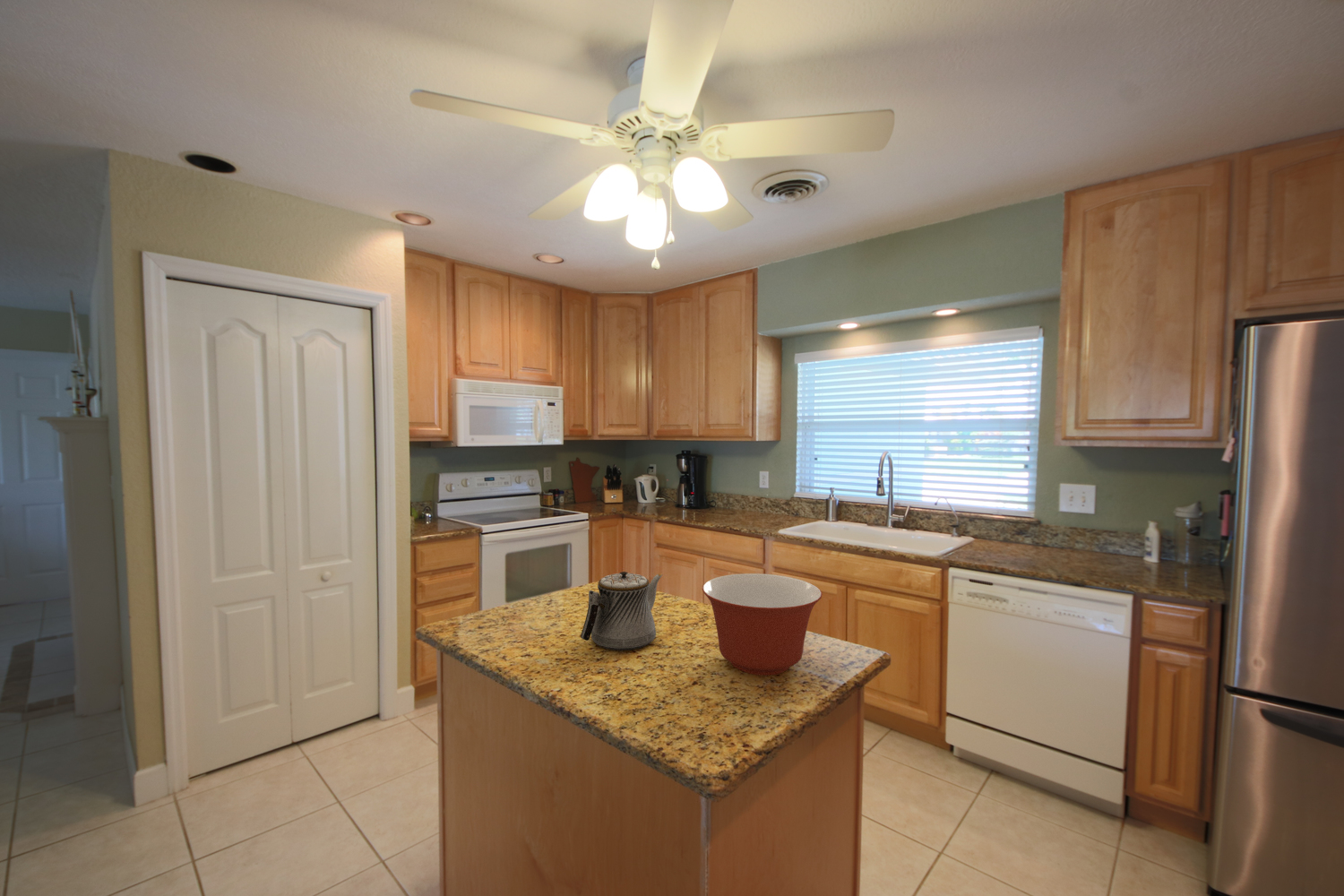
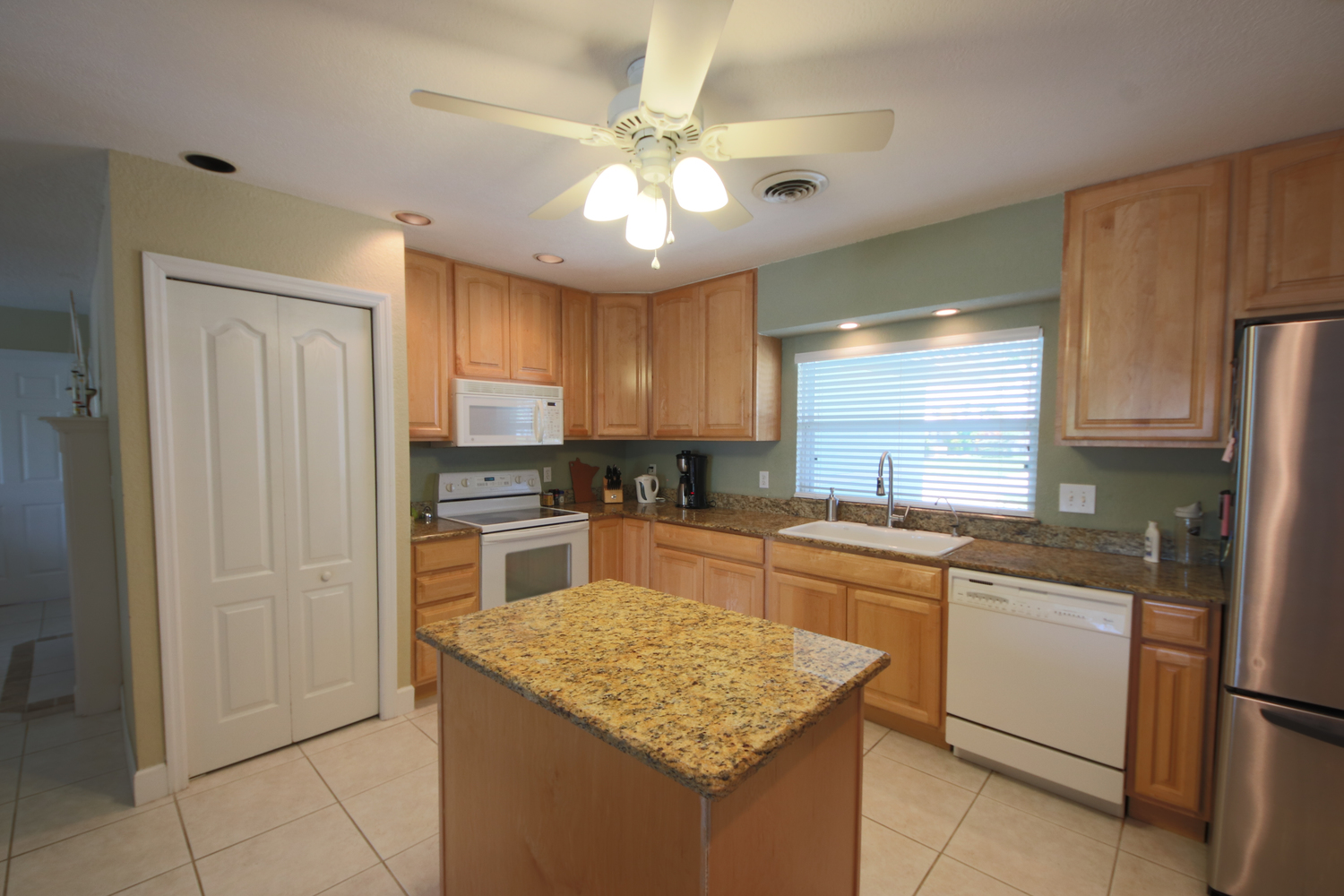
- teapot [580,571,663,651]
- mixing bowl [702,573,823,676]
